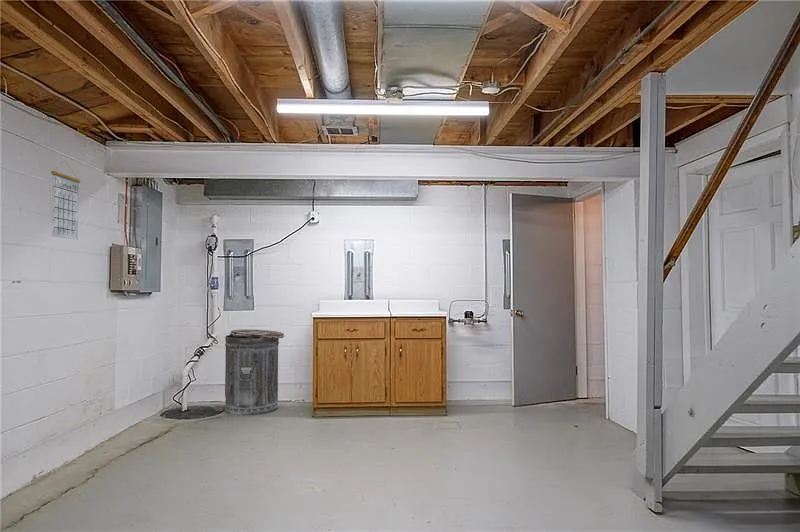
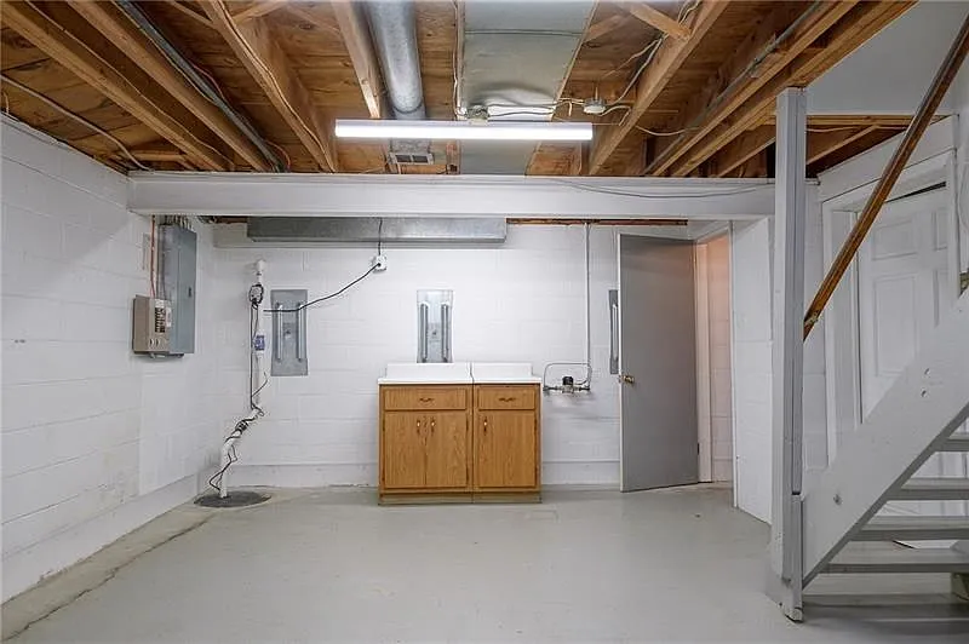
- trash can lid [224,328,285,416]
- calendar [50,160,81,241]
